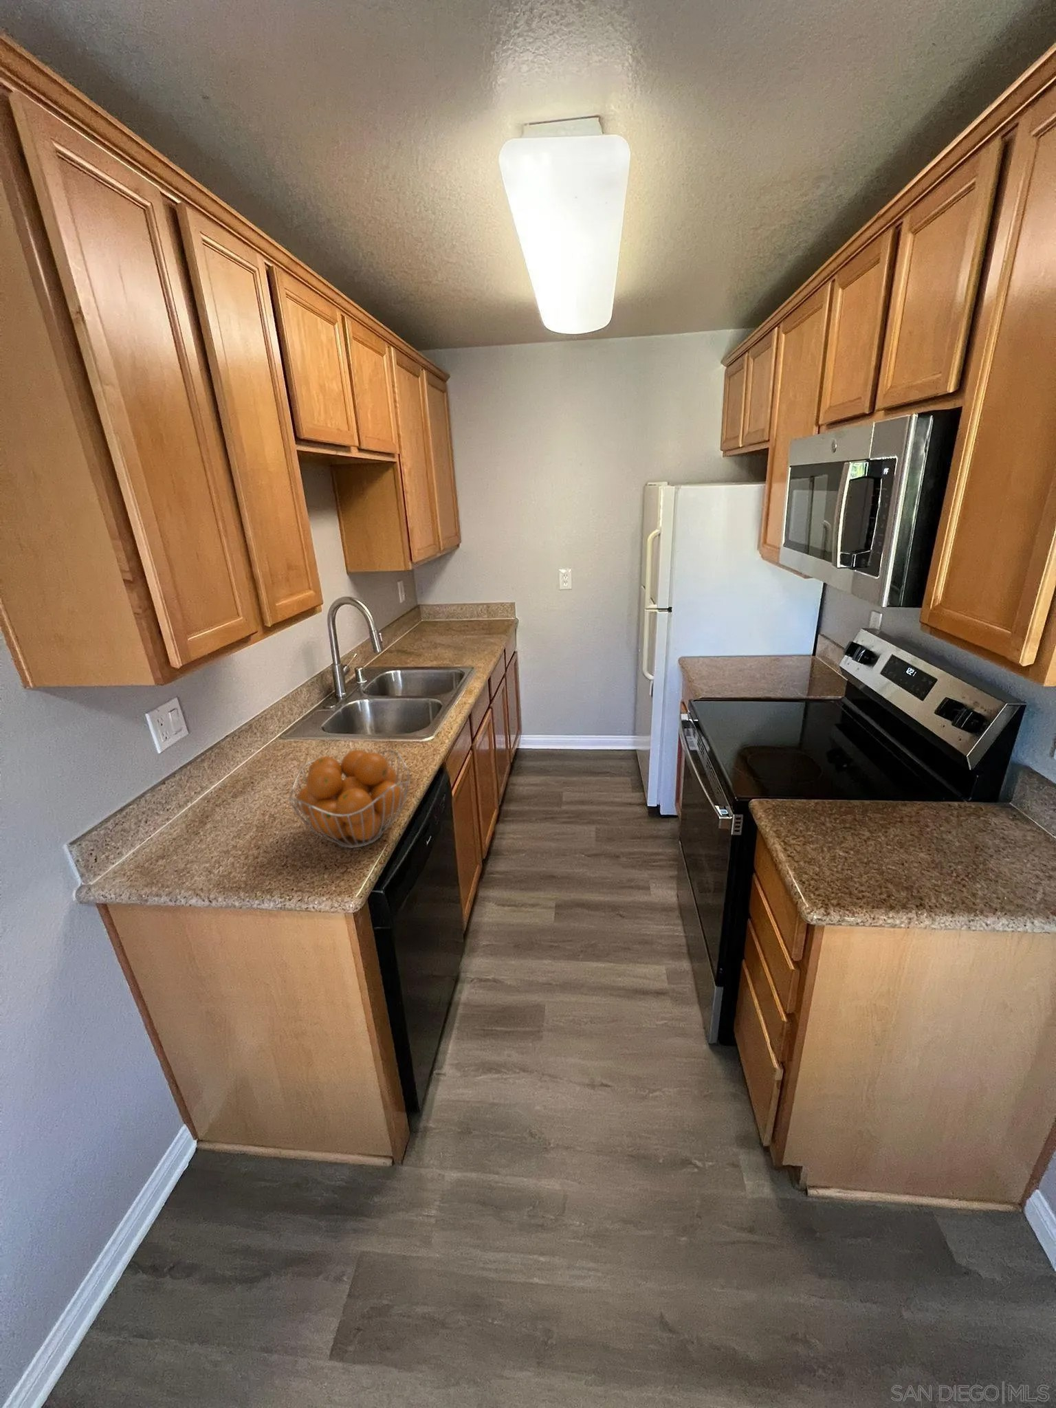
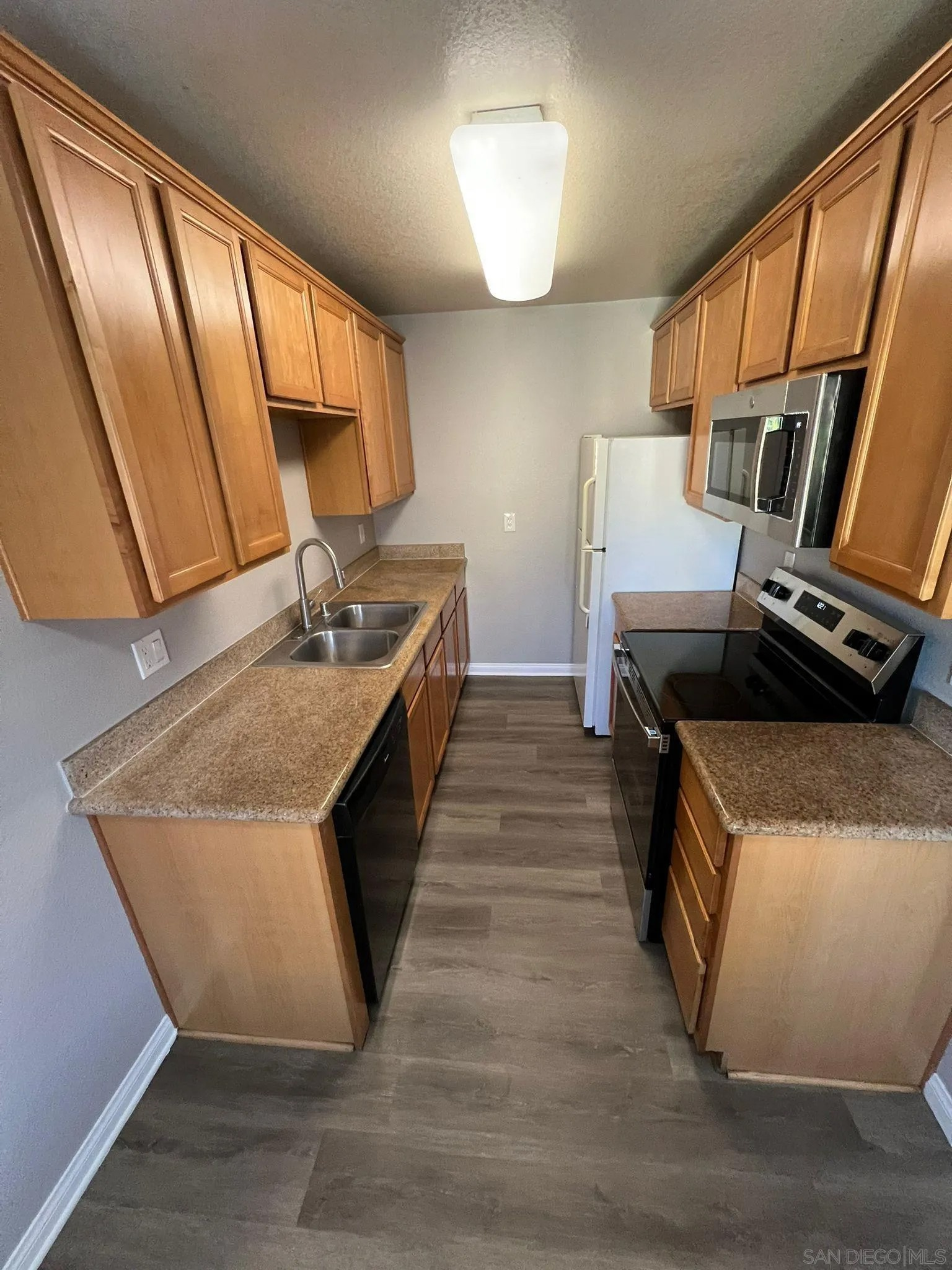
- fruit basket [288,748,412,849]
